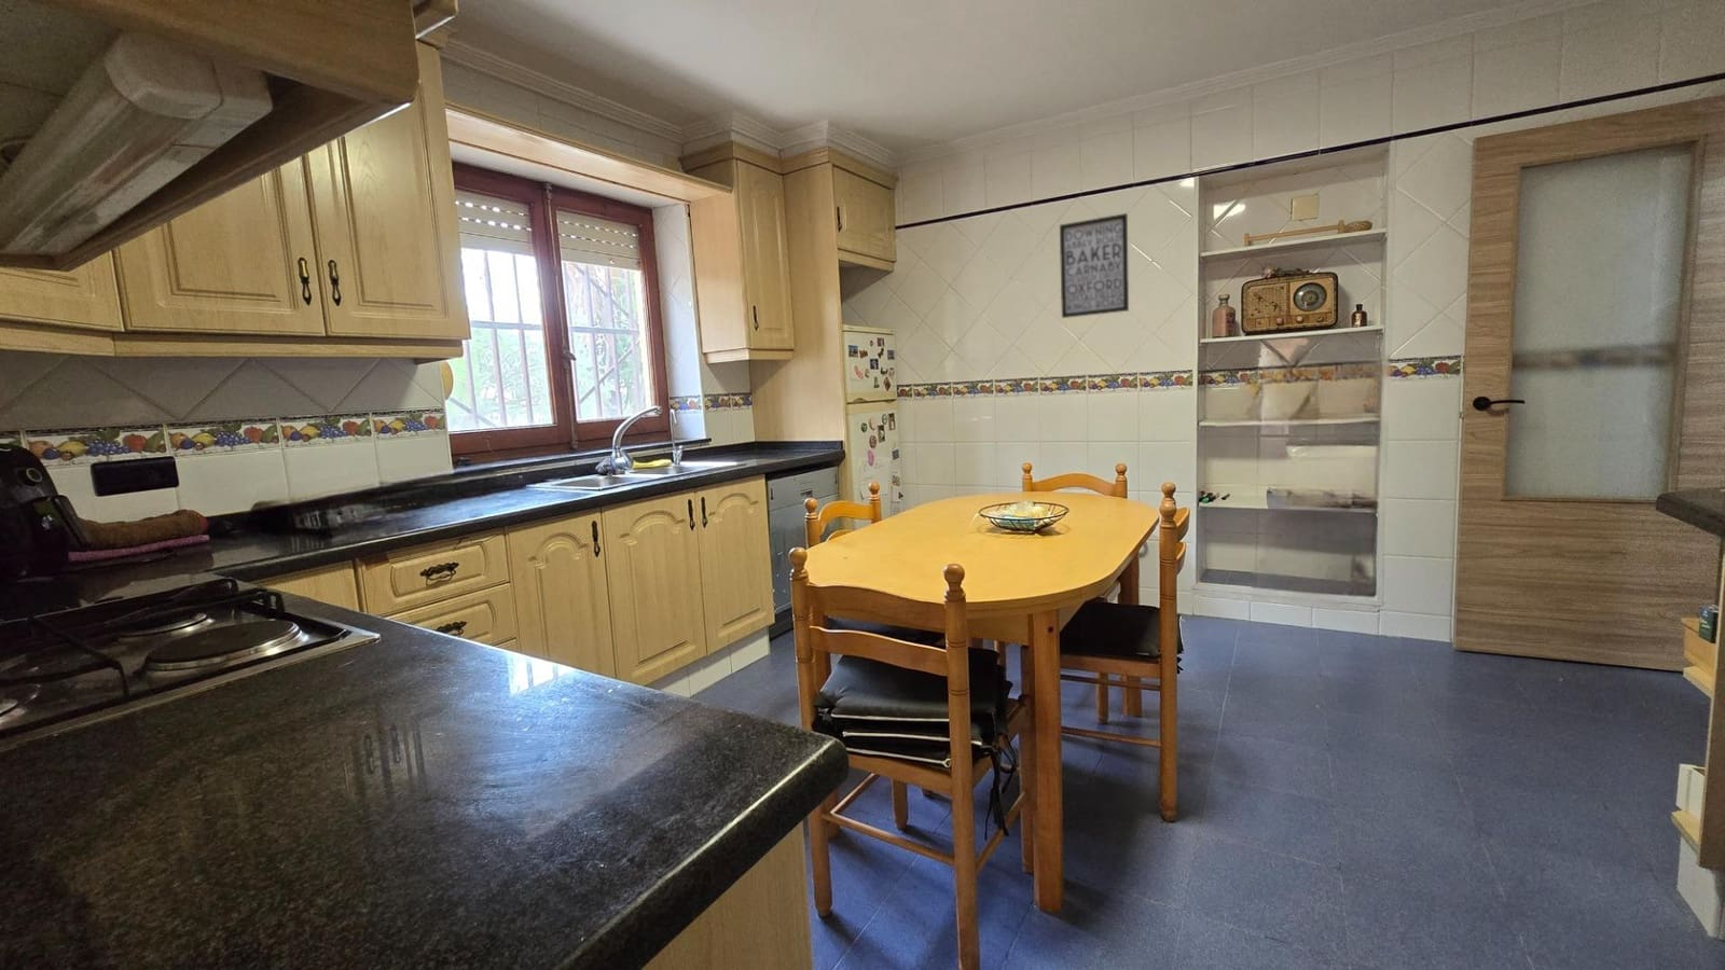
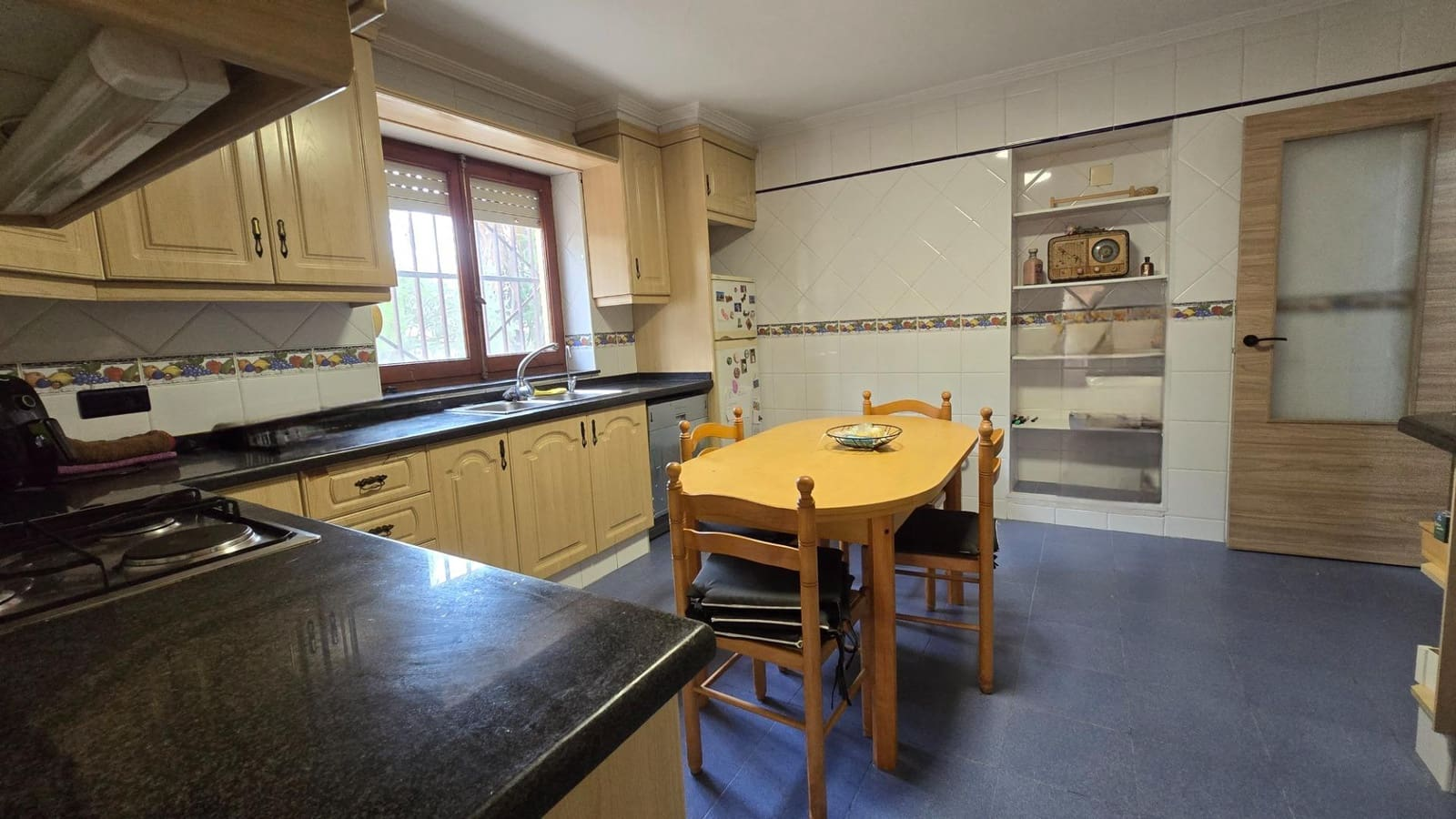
- wall art [1059,212,1130,319]
